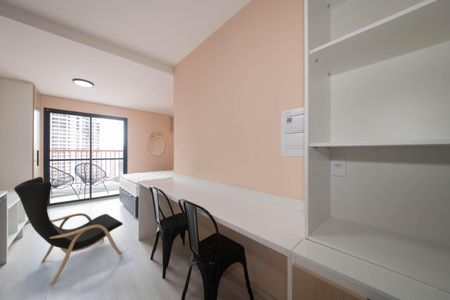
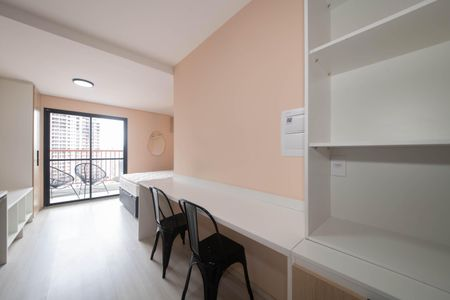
- lounge chair [13,176,124,286]
